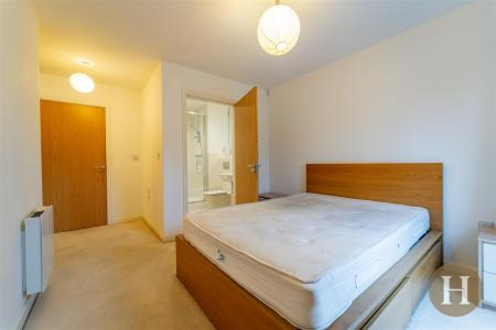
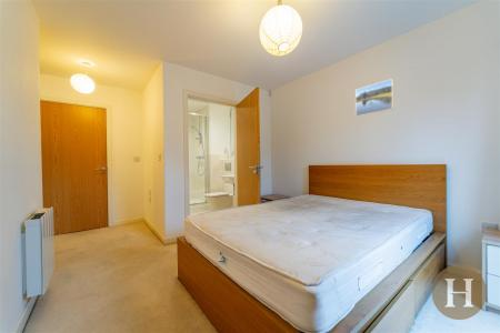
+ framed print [354,78,394,118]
